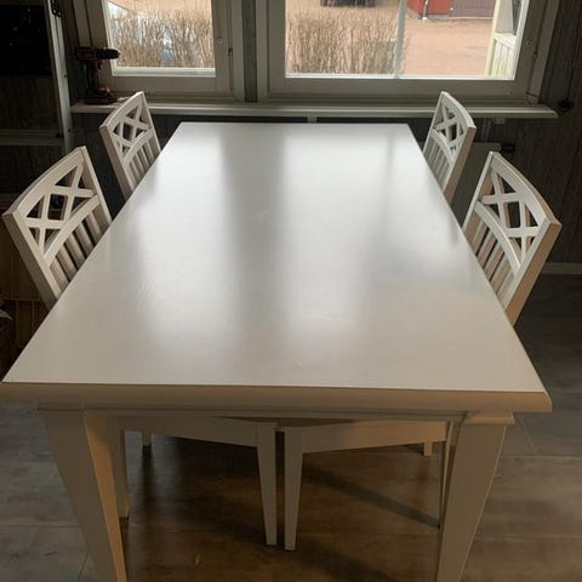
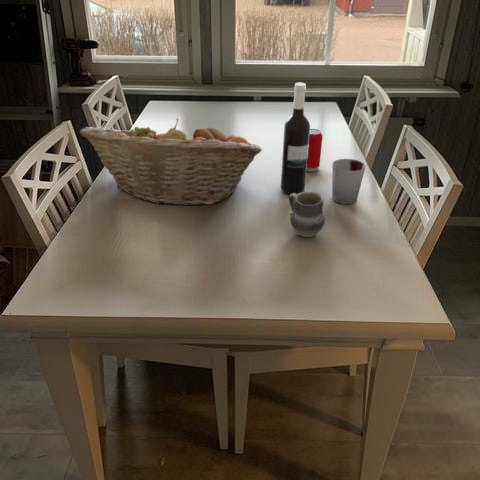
+ cup [331,158,367,205]
+ wine bottle [280,82,311,195]
+ beverage can [306,128,323,172]
+ cup [288,191,326,238]
+ fruit basket [79,117,263,206]
